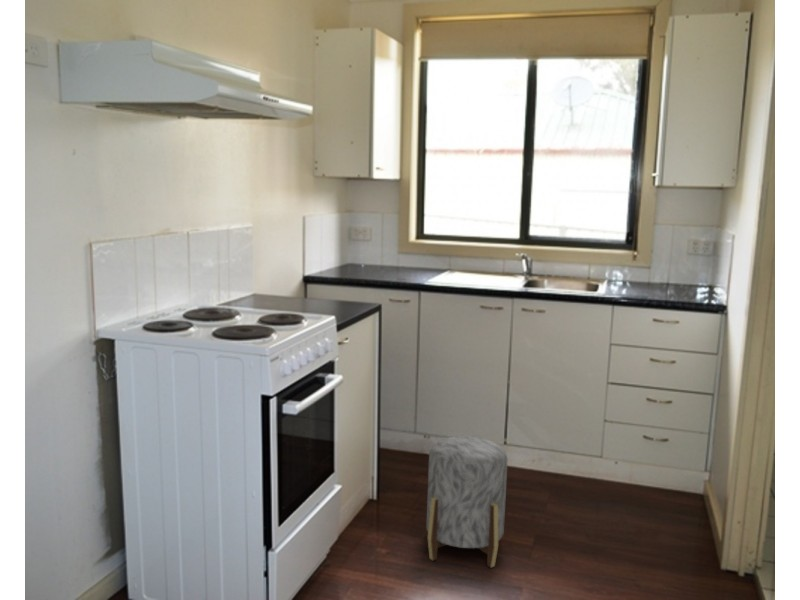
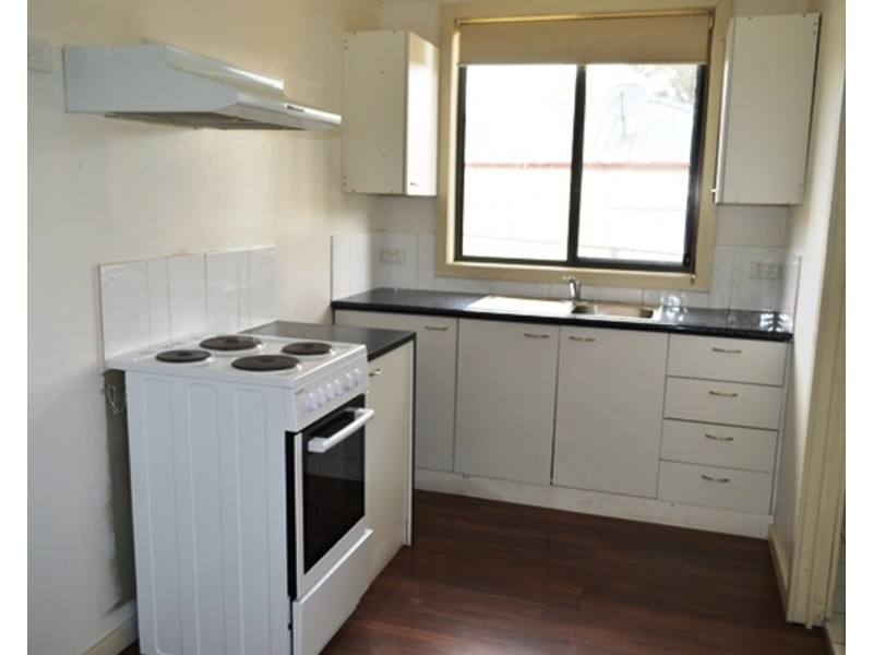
- stool [426,435,509,569]
